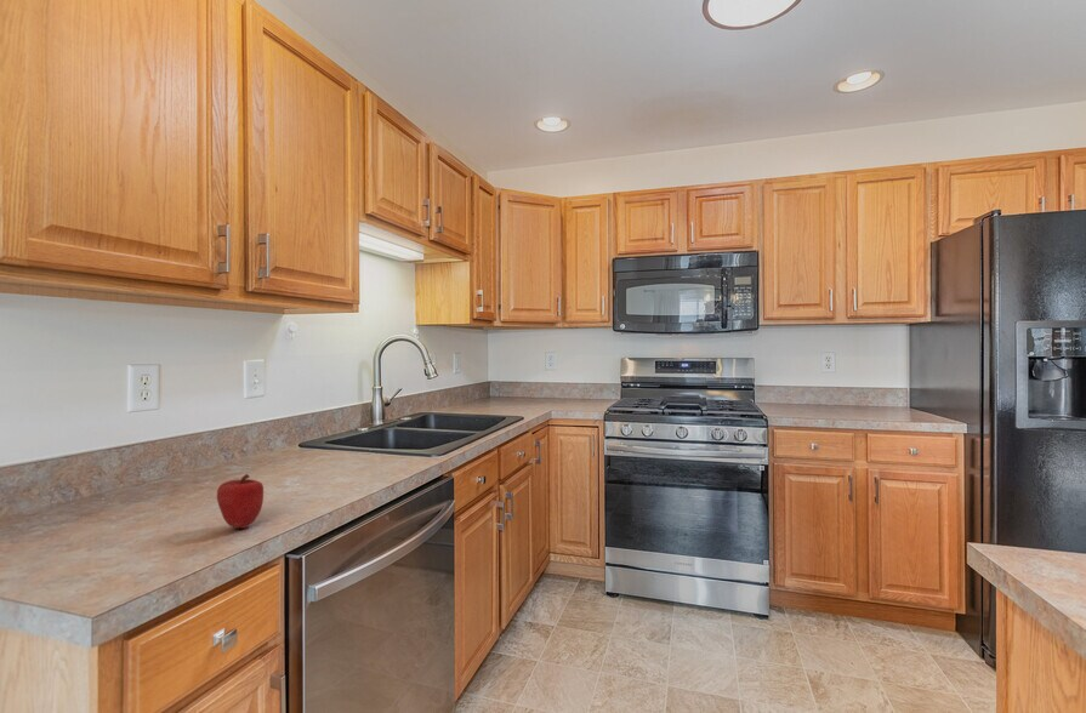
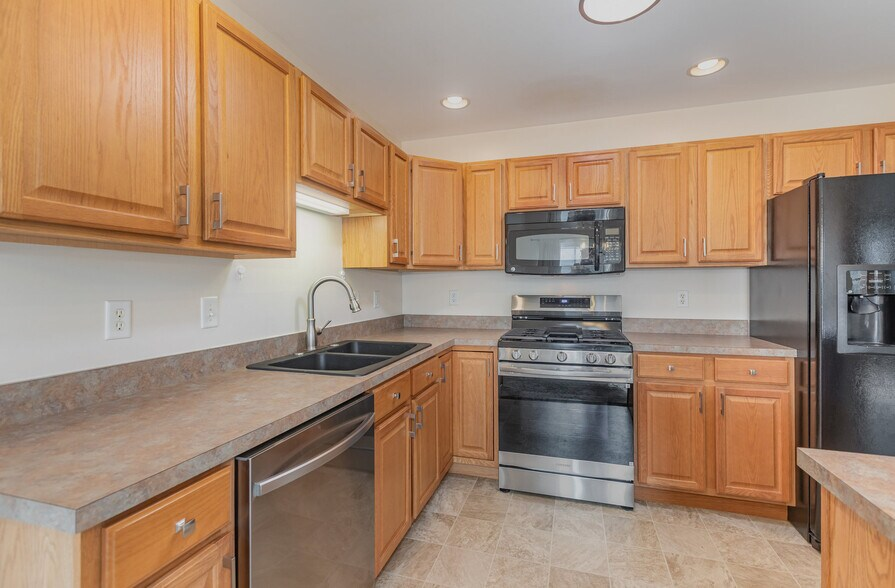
- apple [216,473,265,530]
